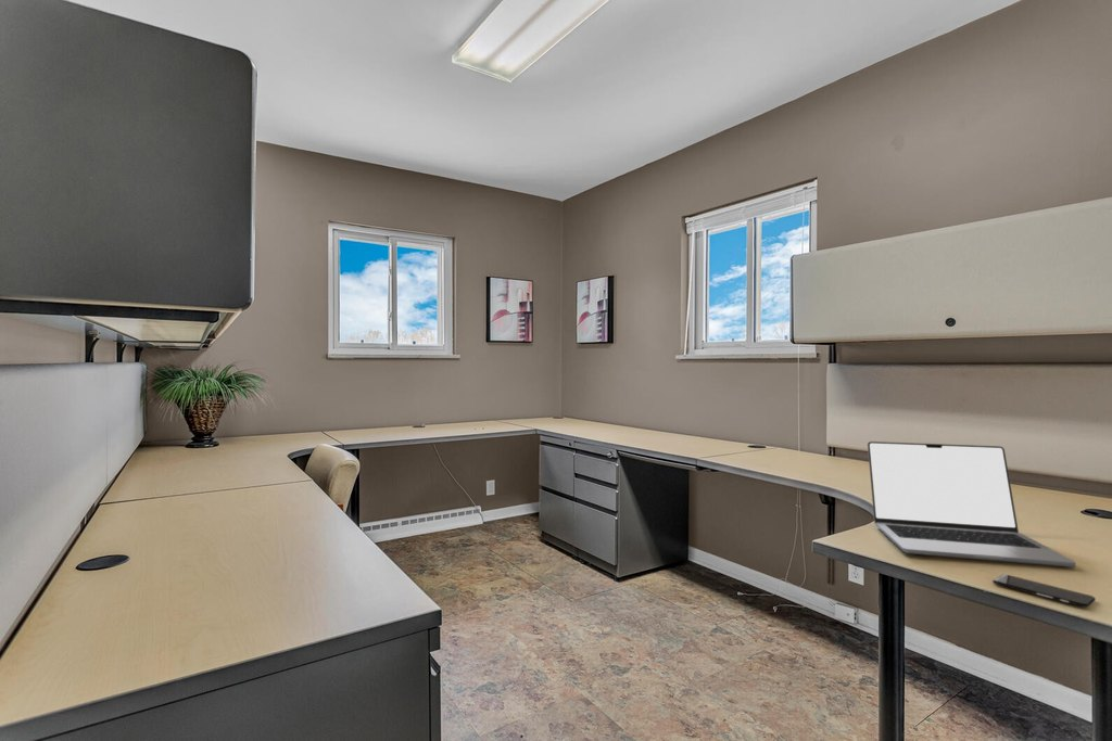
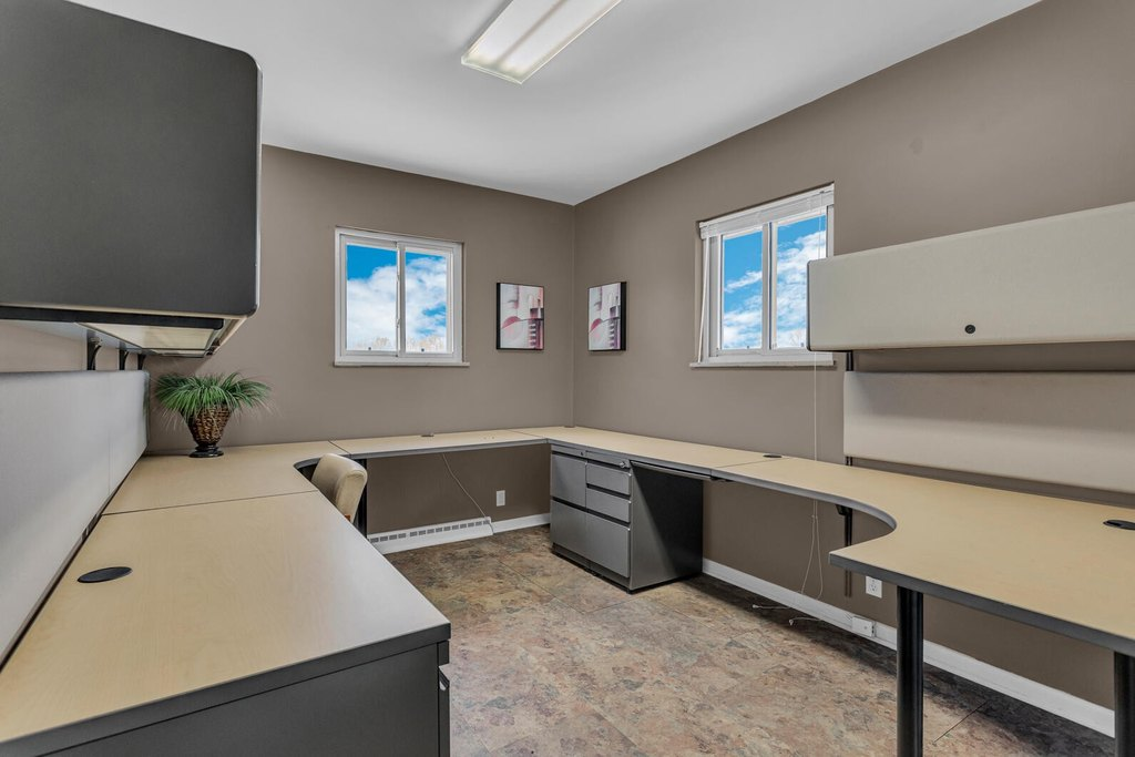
- laptop [867,440,1077,568]
- smartphone [991,573,1097,609]
